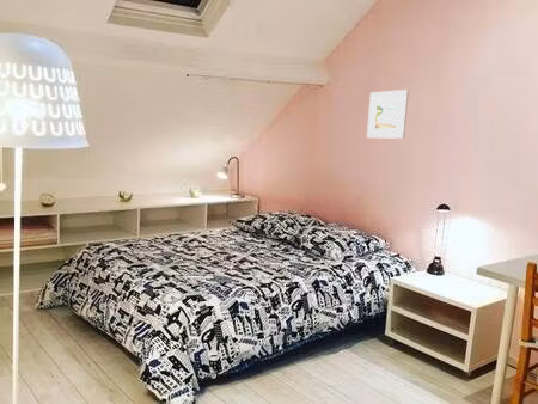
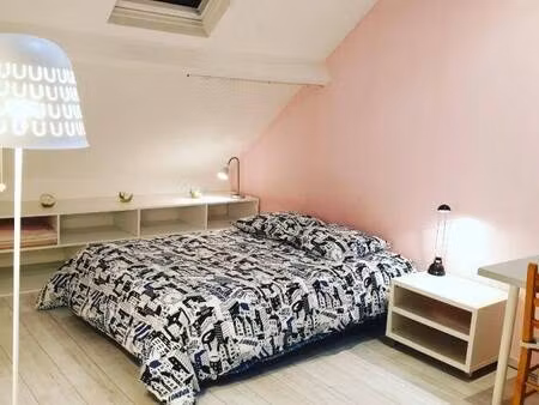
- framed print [366,88,410,140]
